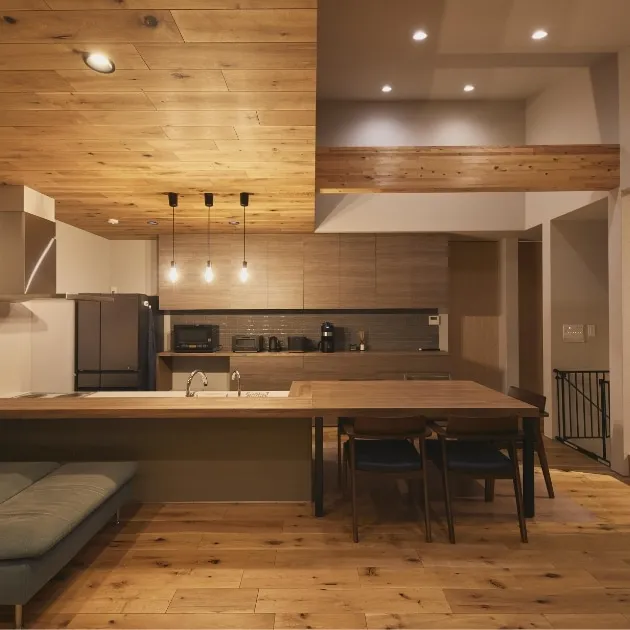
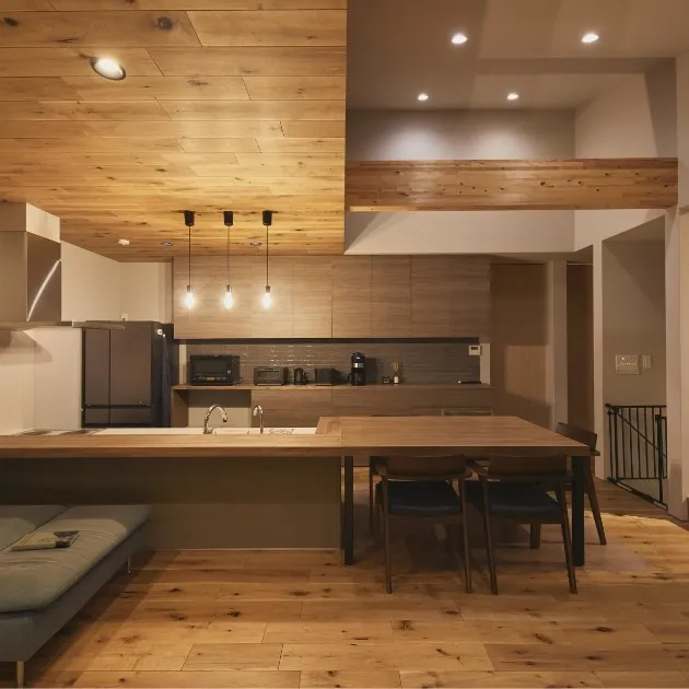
+ book [12,529,81,551]
